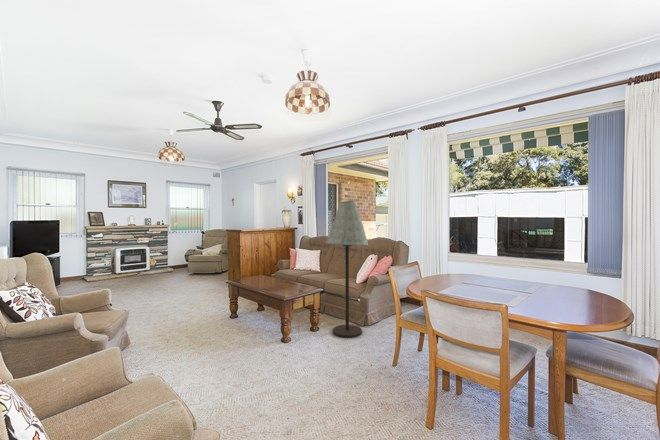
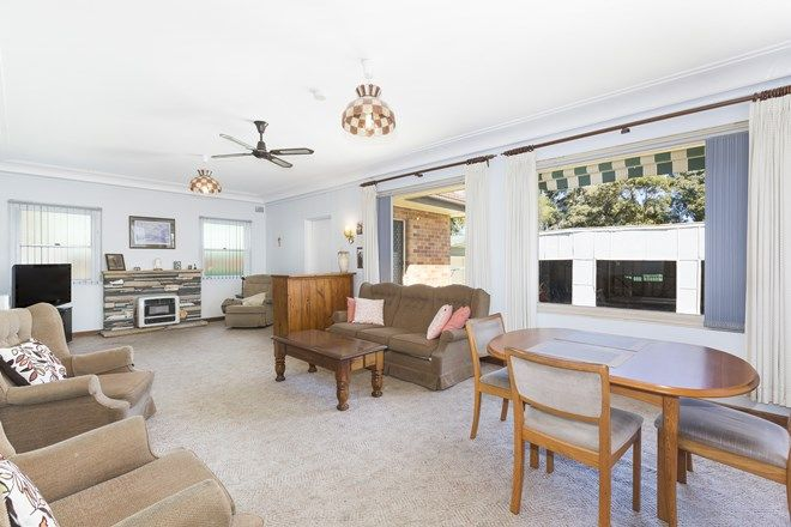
- floor lamp [325,200,369,339]
